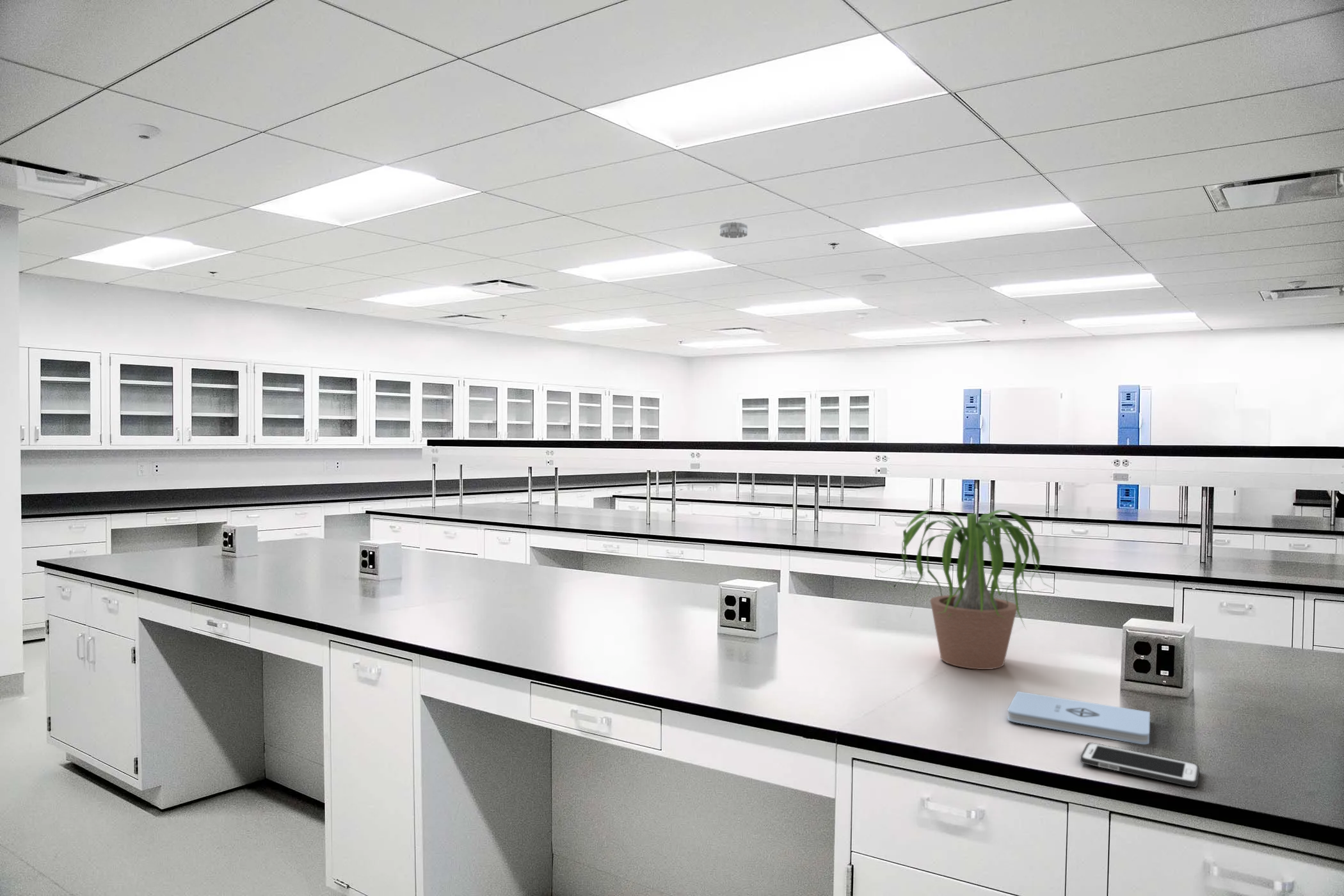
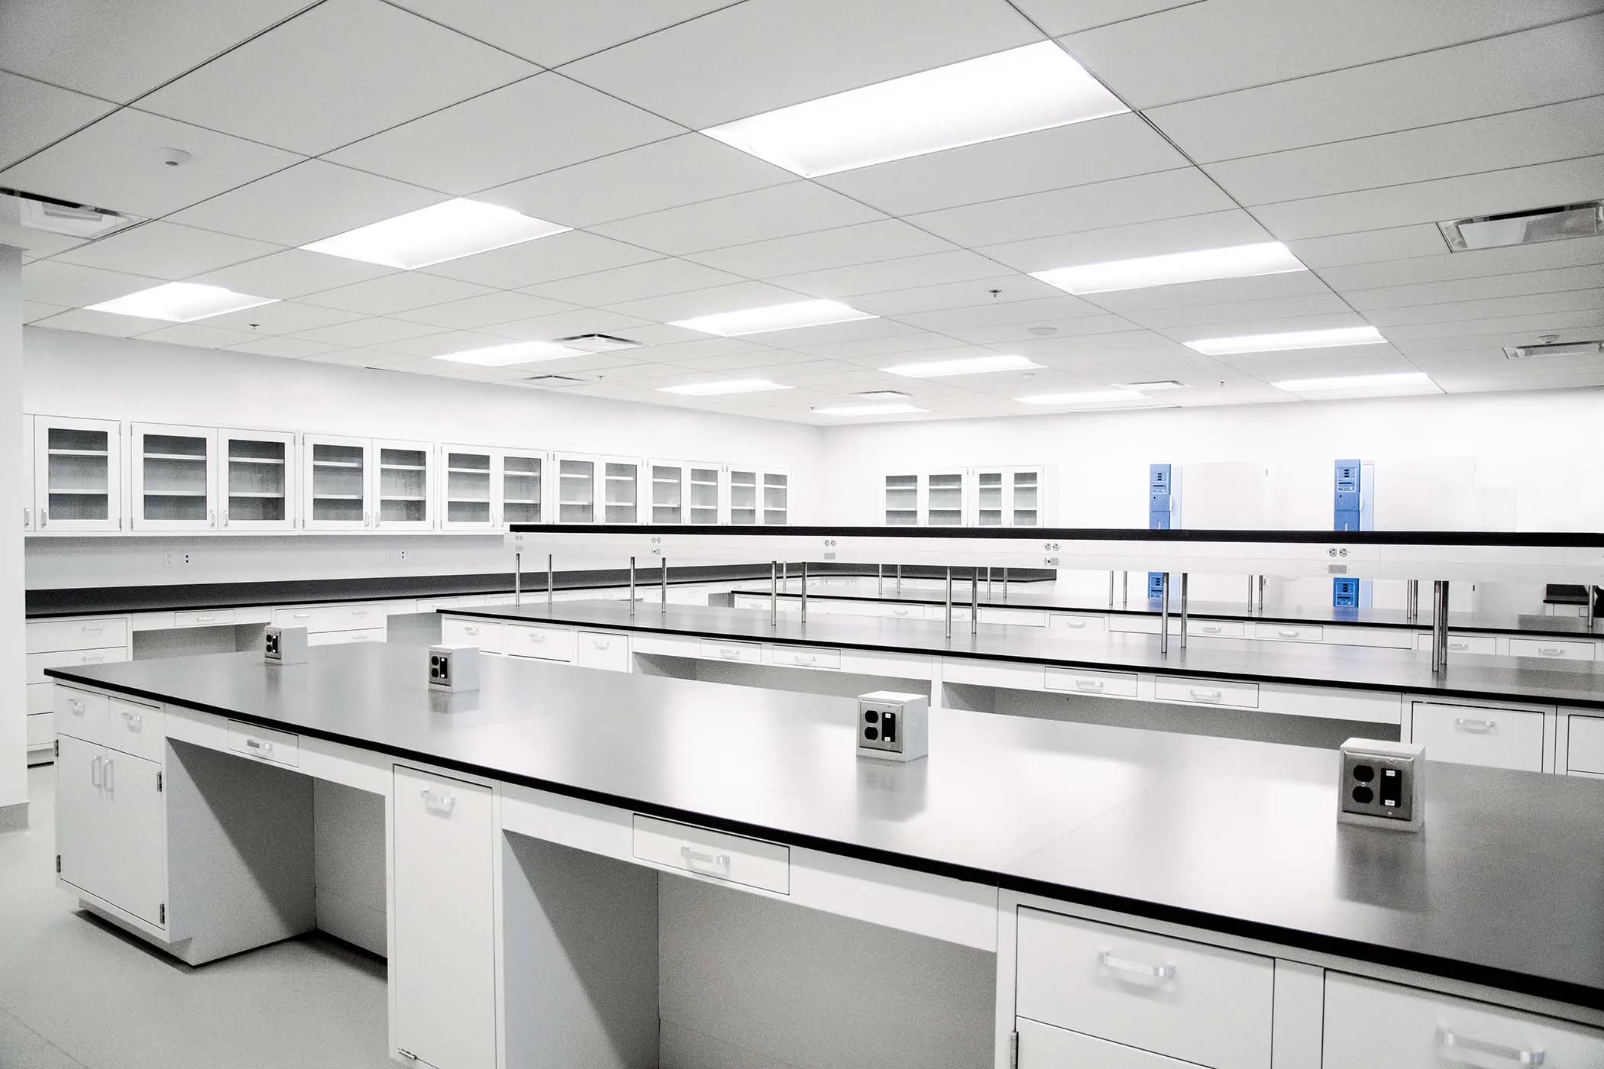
- potted plant [870,508,1060,670]
- smoke detector [719,221,748,239]
- cell phone [1080,742,1200,788]
- notepad [1007,691,1151,745]
